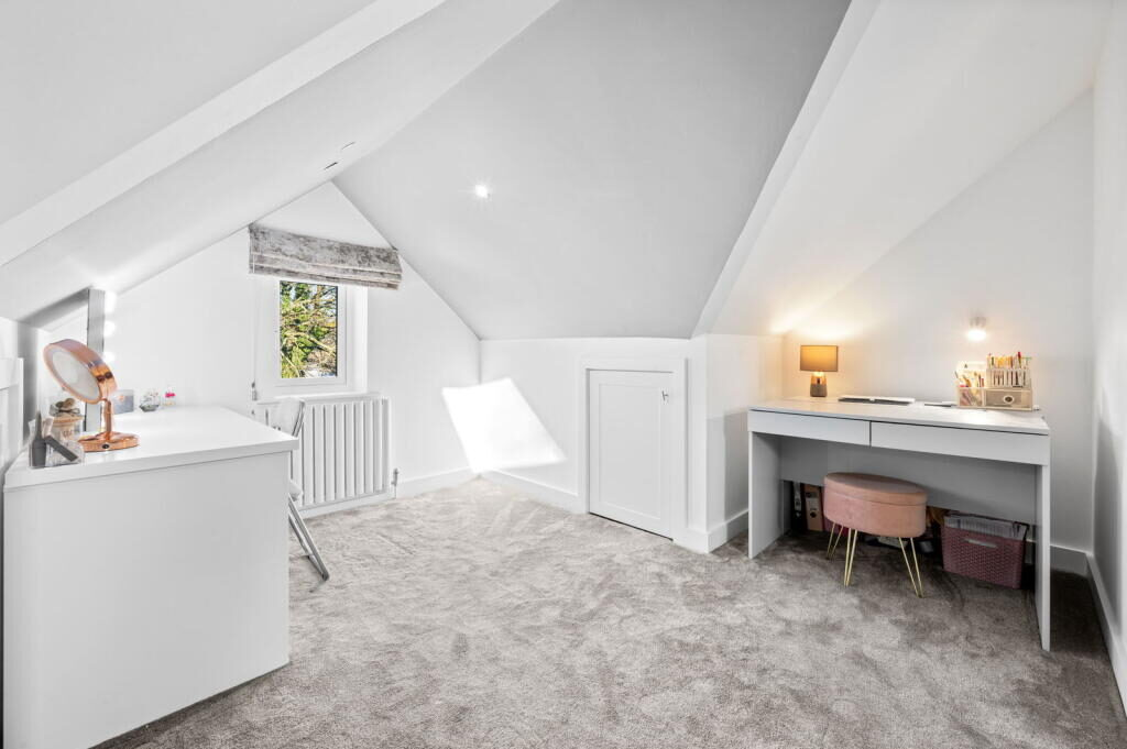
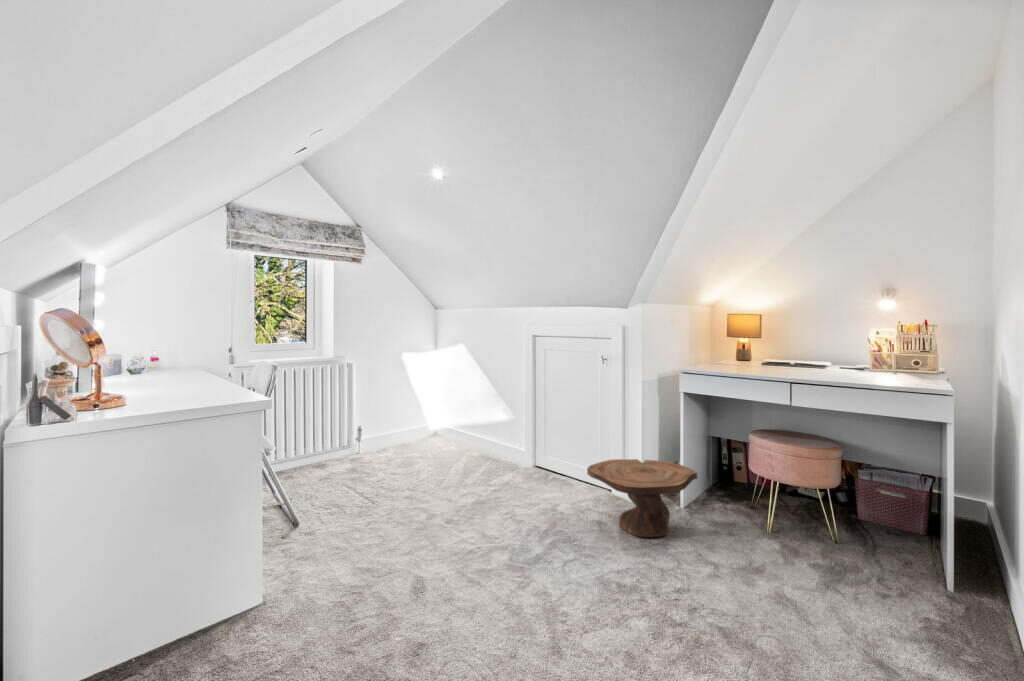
+ side table [586,458,699,538]
